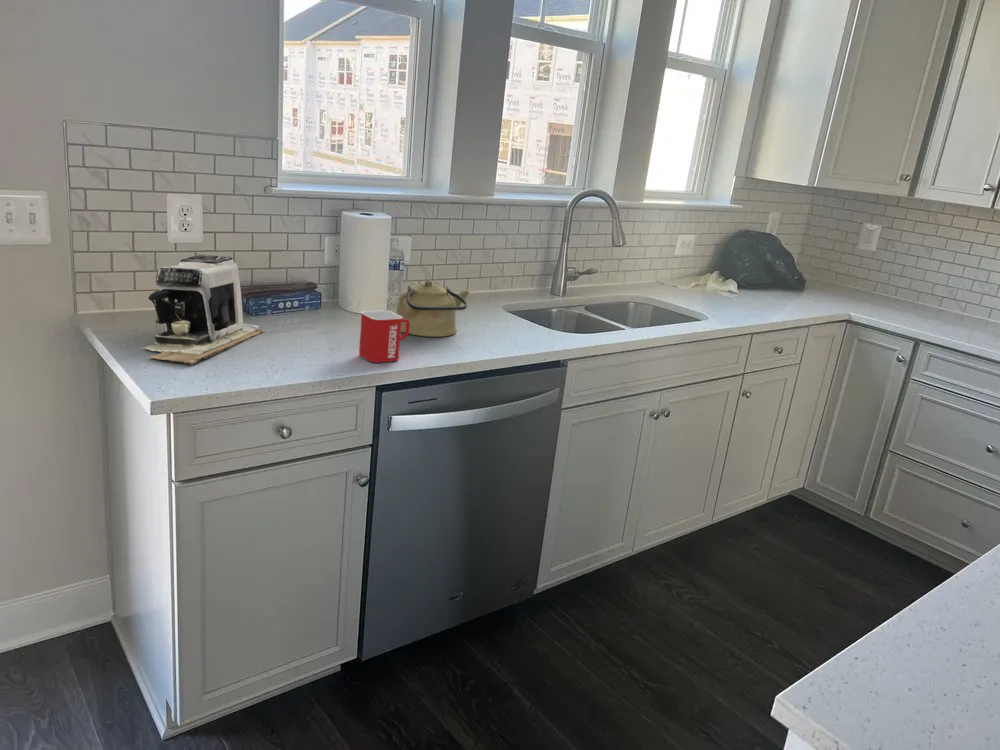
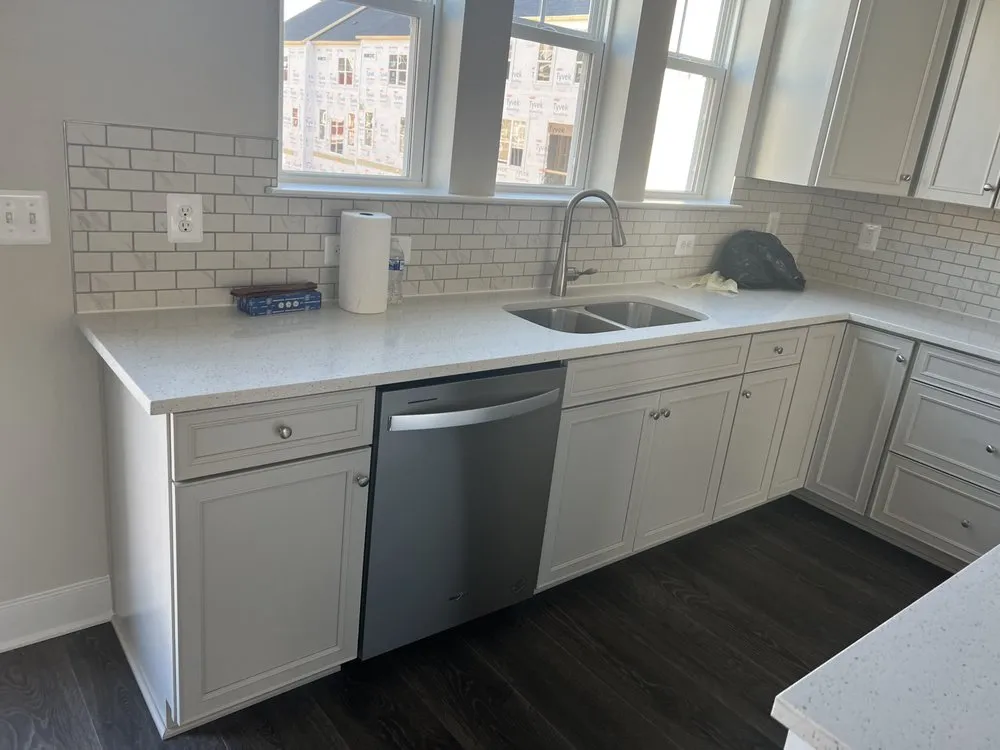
- kettle [395,278,471,338]
- coffee maker [143,254,266,366]
- mug [358,309,410,364]
